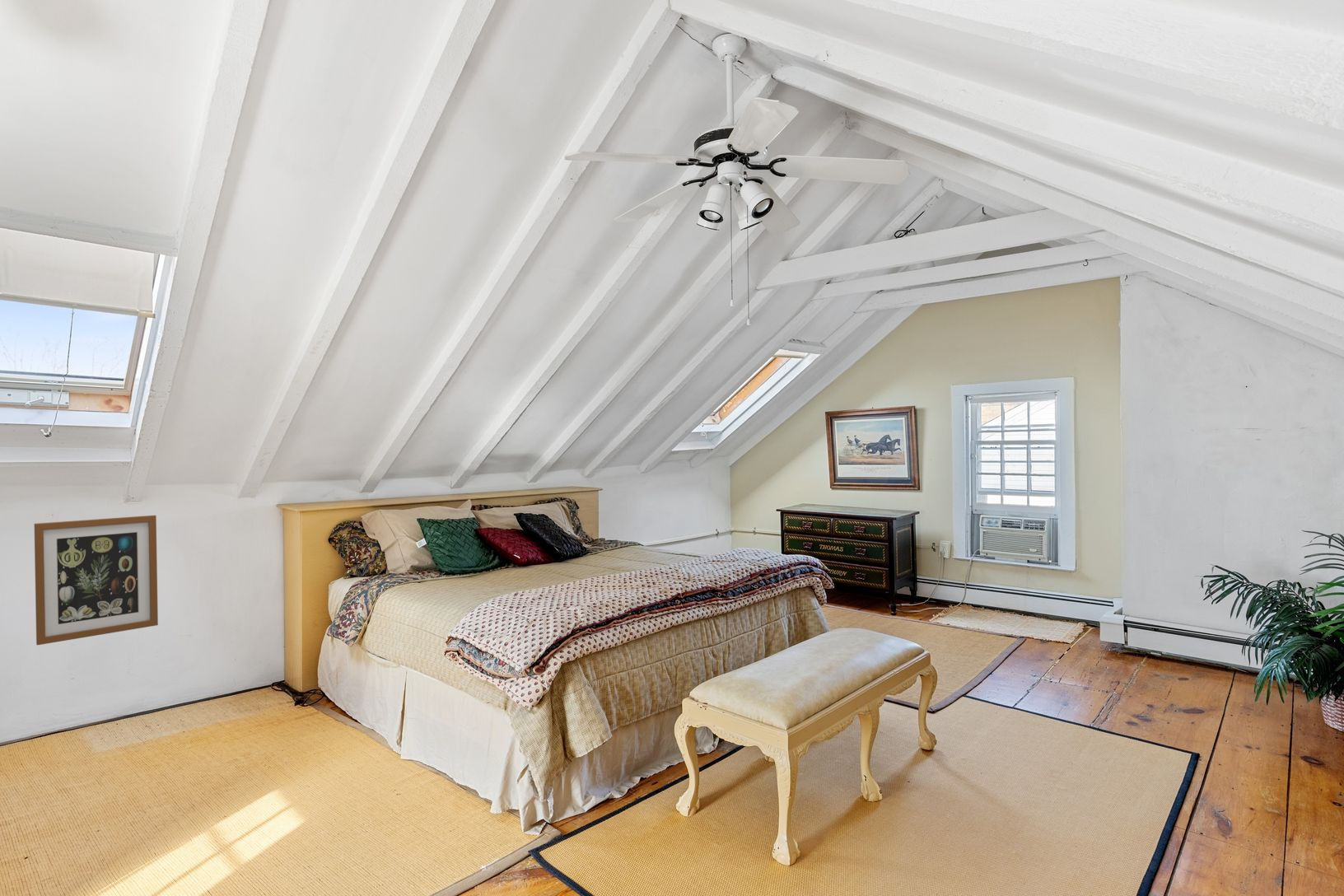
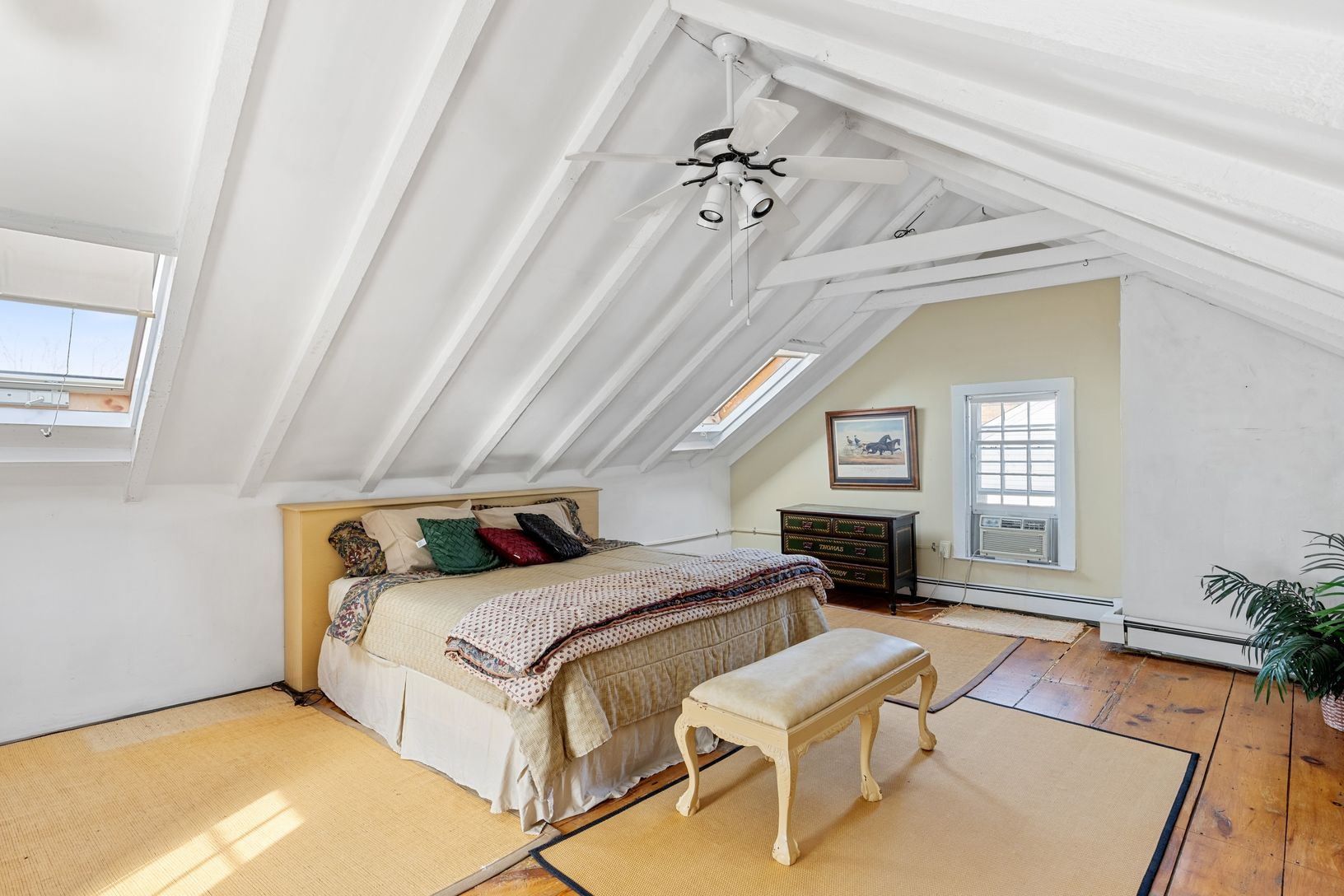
- wall art [34,515,159,646]
